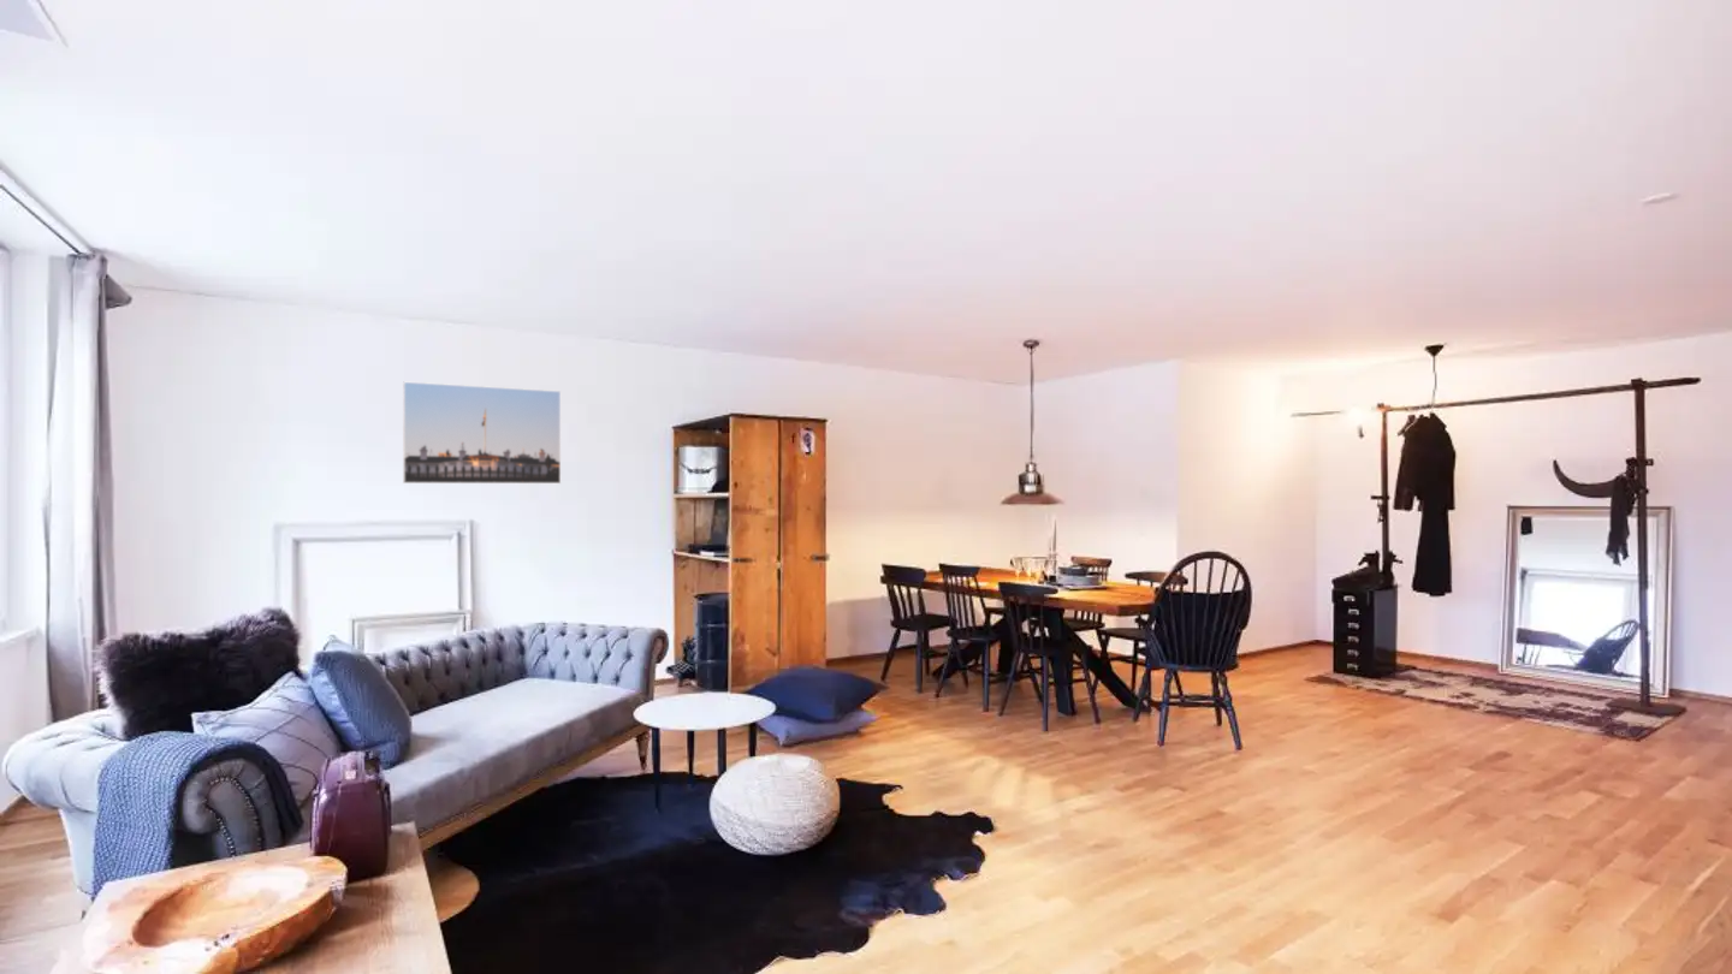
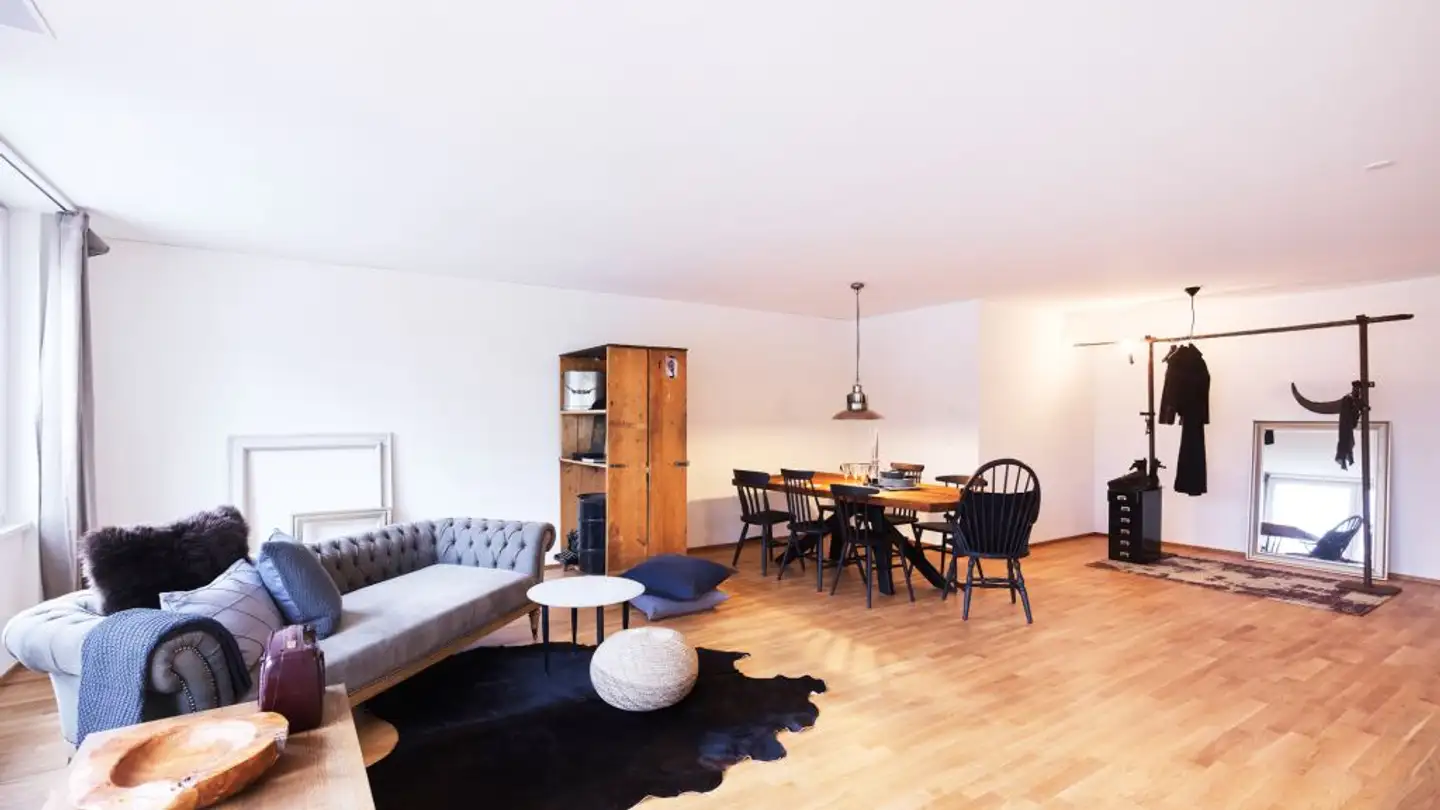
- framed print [402,381,562,485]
